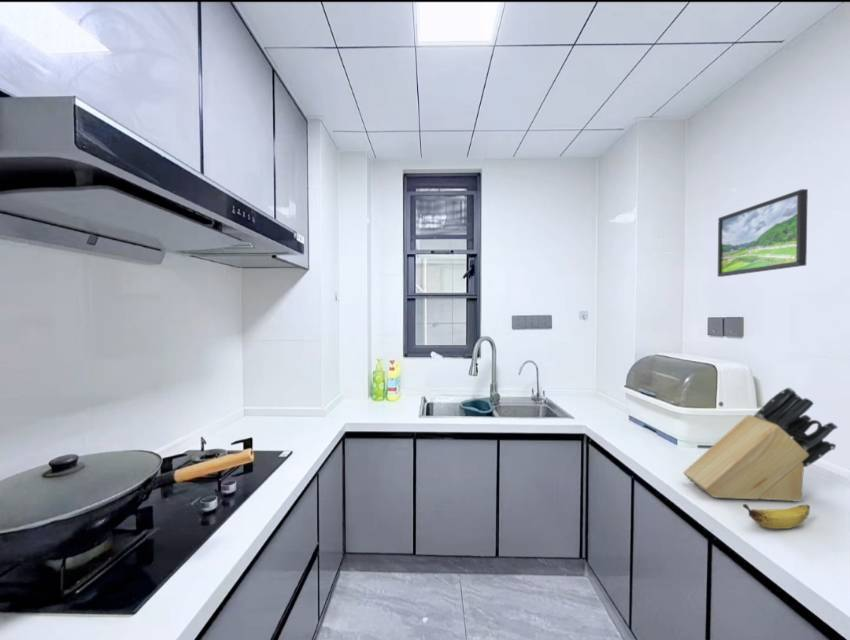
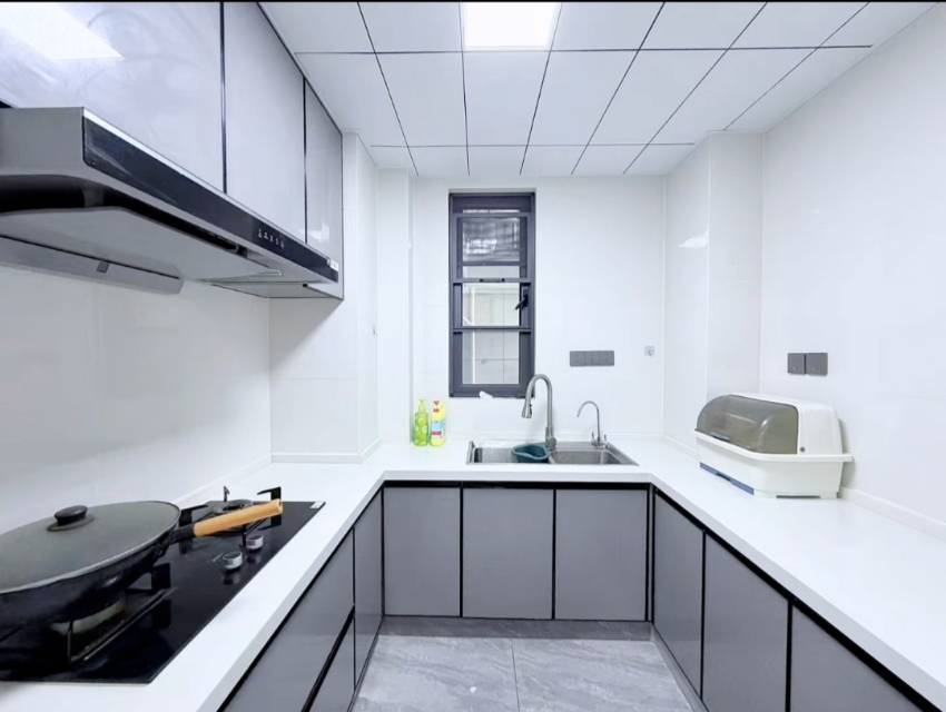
- knife block [682,386,839,502]
- banana [742,503,811,530]
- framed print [717,188,809,278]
